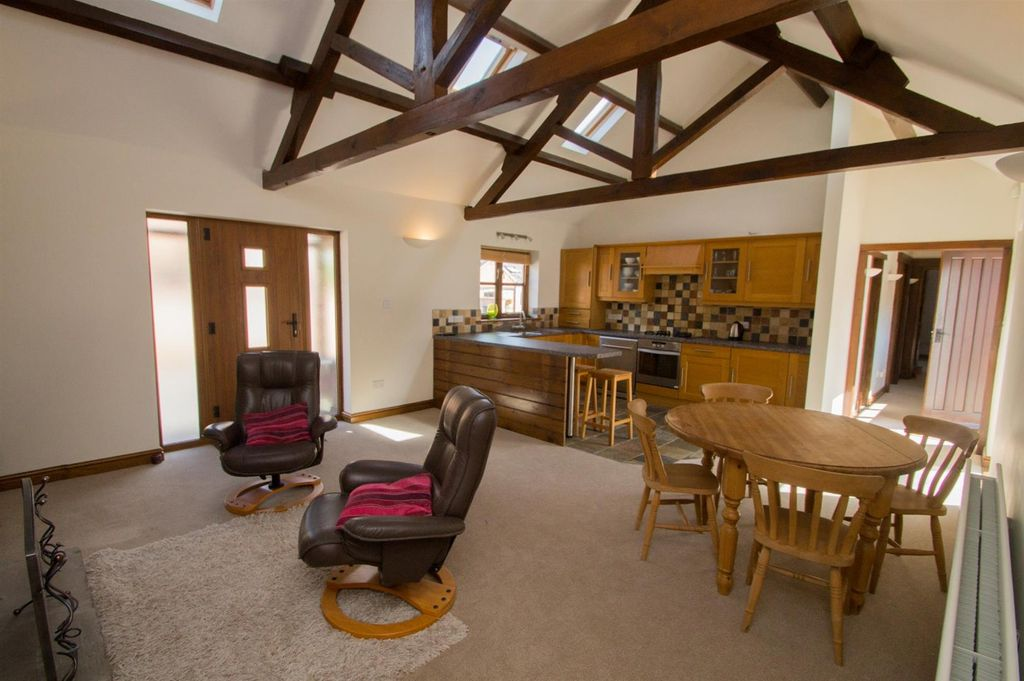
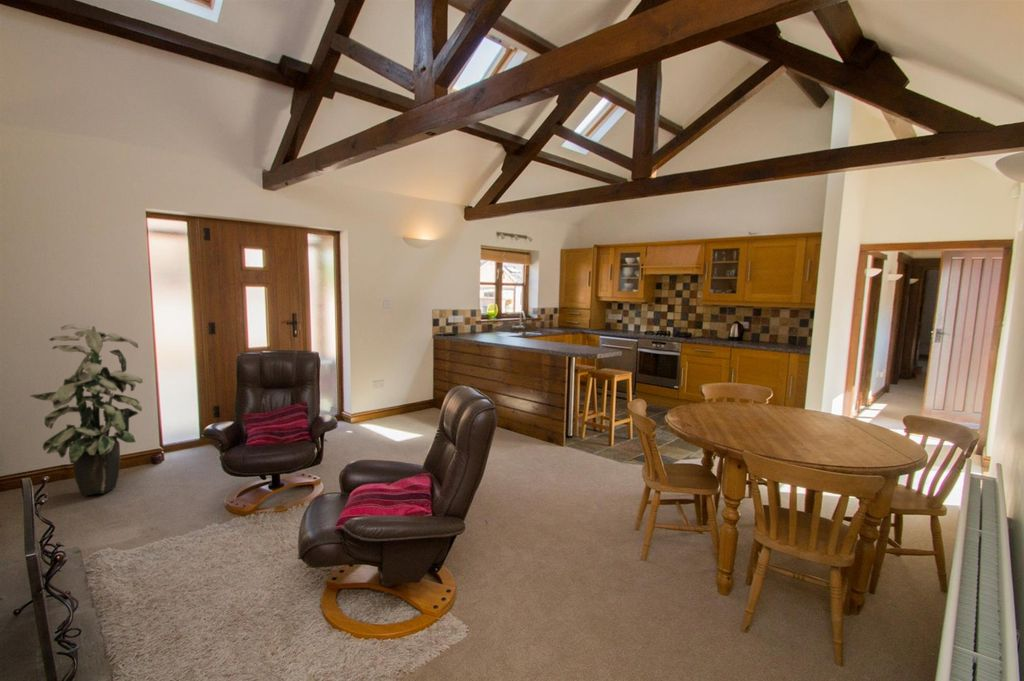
+ indoor plant [28,323,144,496]
